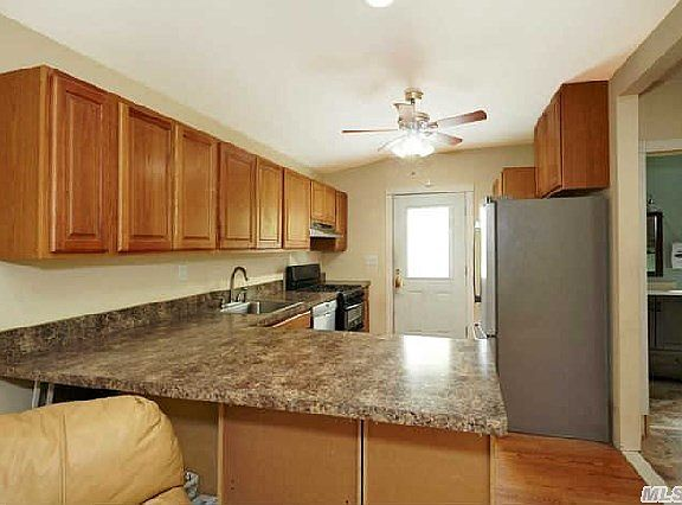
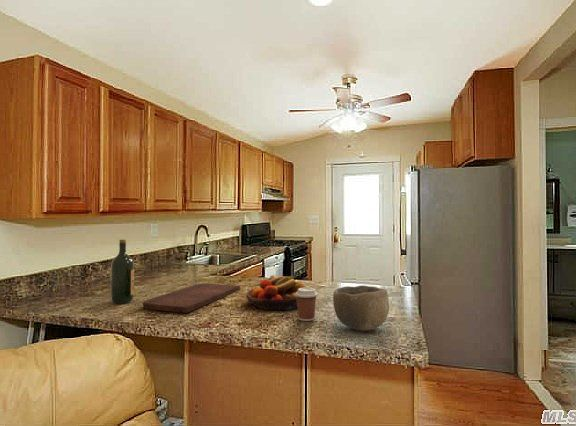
+ coffee cup [295,287,319,322]
+ fruit bowl [245,274,306,311]
+ wine bottle [110,239,135,305]
+ bowl [332,285,390,332]
+ cutting board [142,283,241,314]
